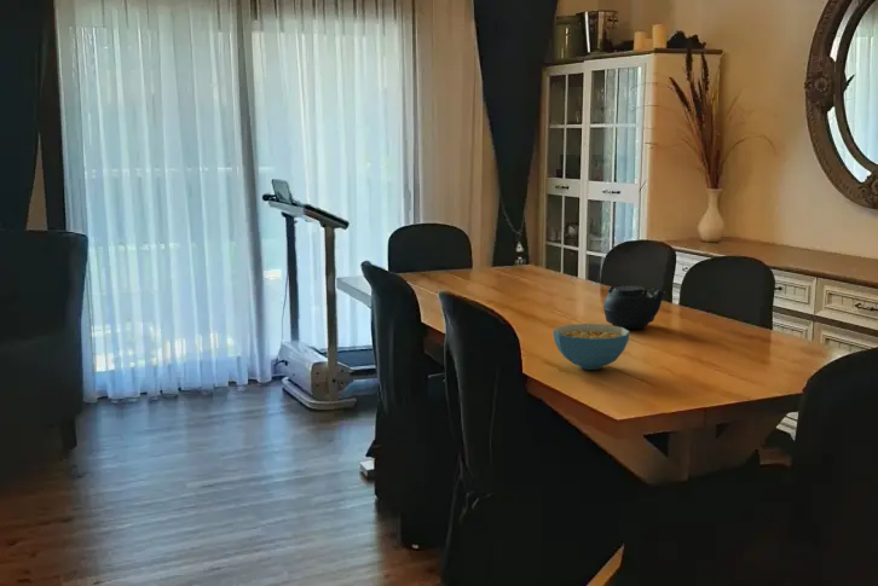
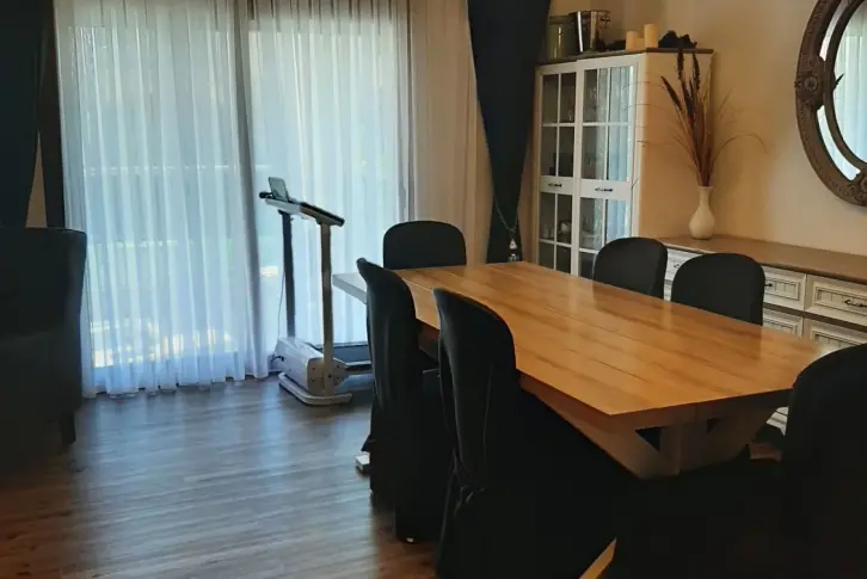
- teapot [602,284,666,330]
- cereal bowl [553,323,631,371]
